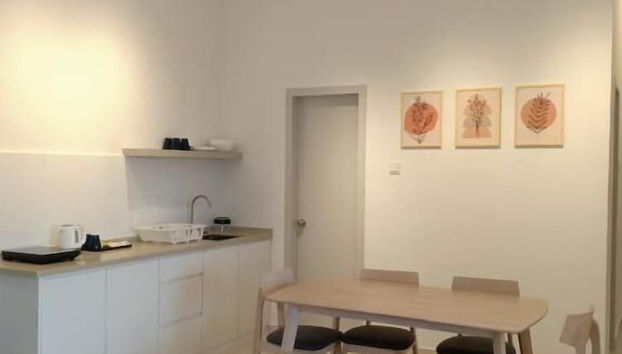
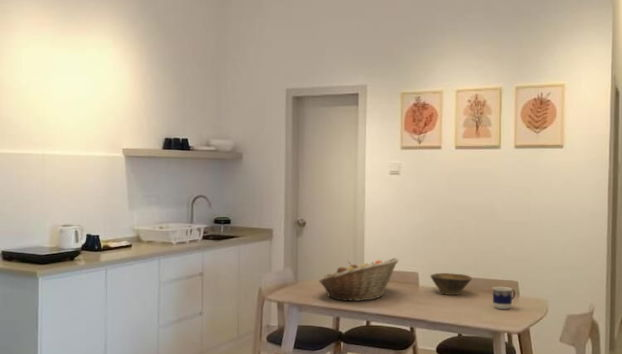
+ bowl [429,272,473,296]
+ cup [492,286,516,310]
+ fruit basket [318,257,400,302]
